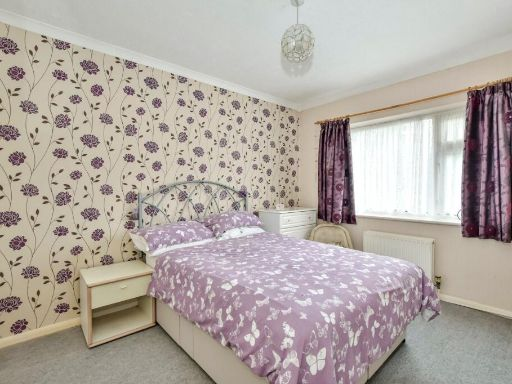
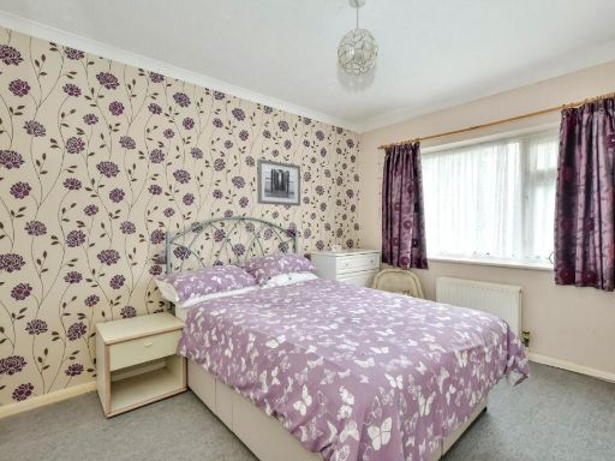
+ wall art [256,158,301,208]
